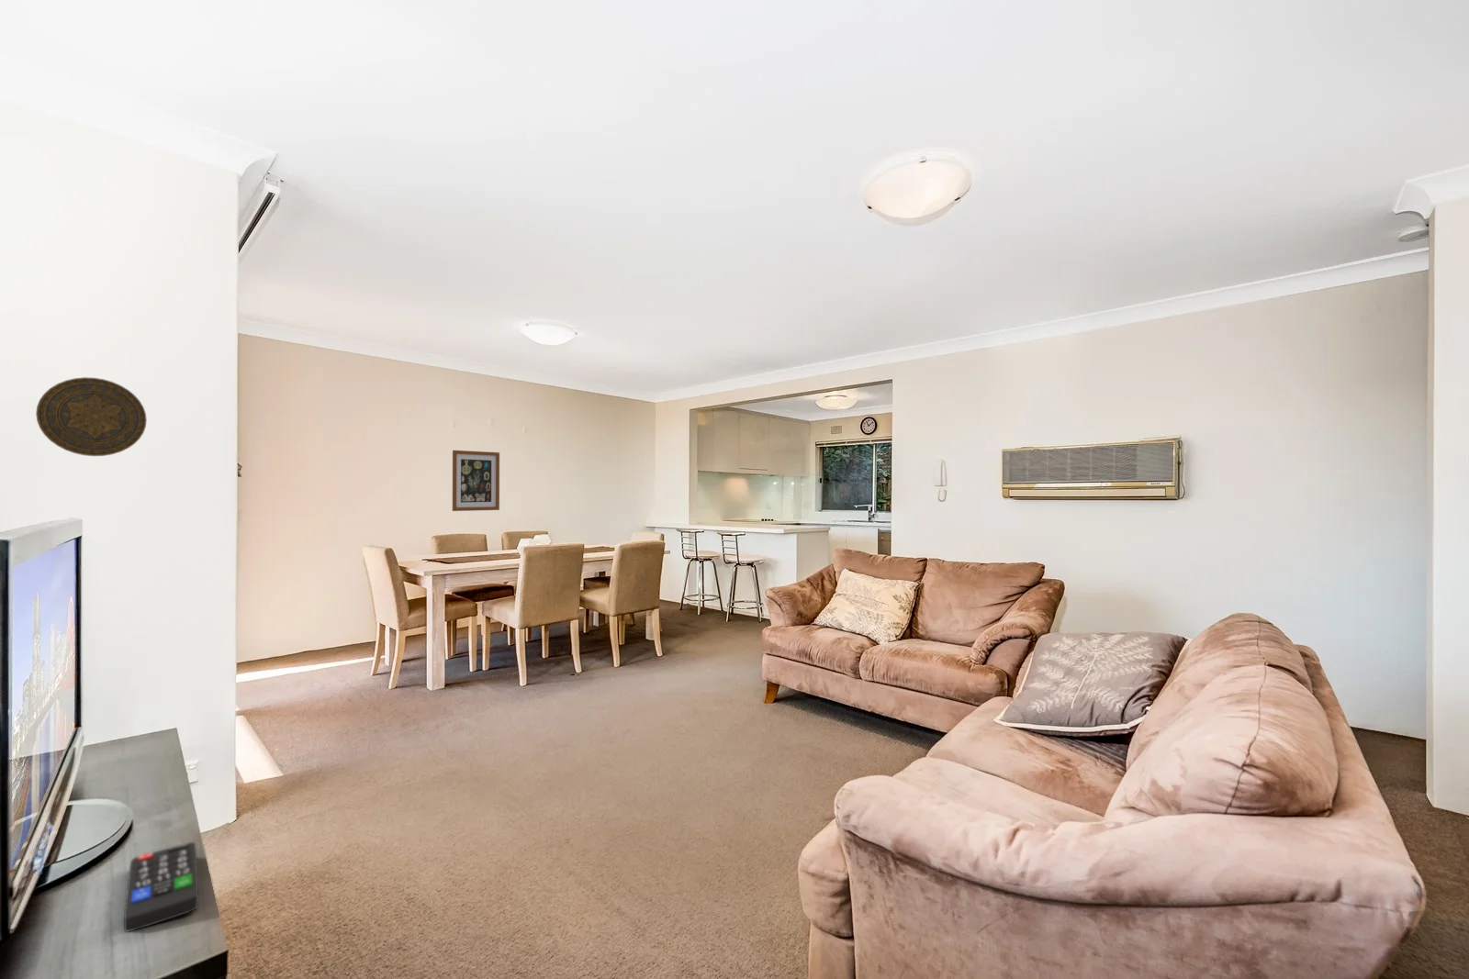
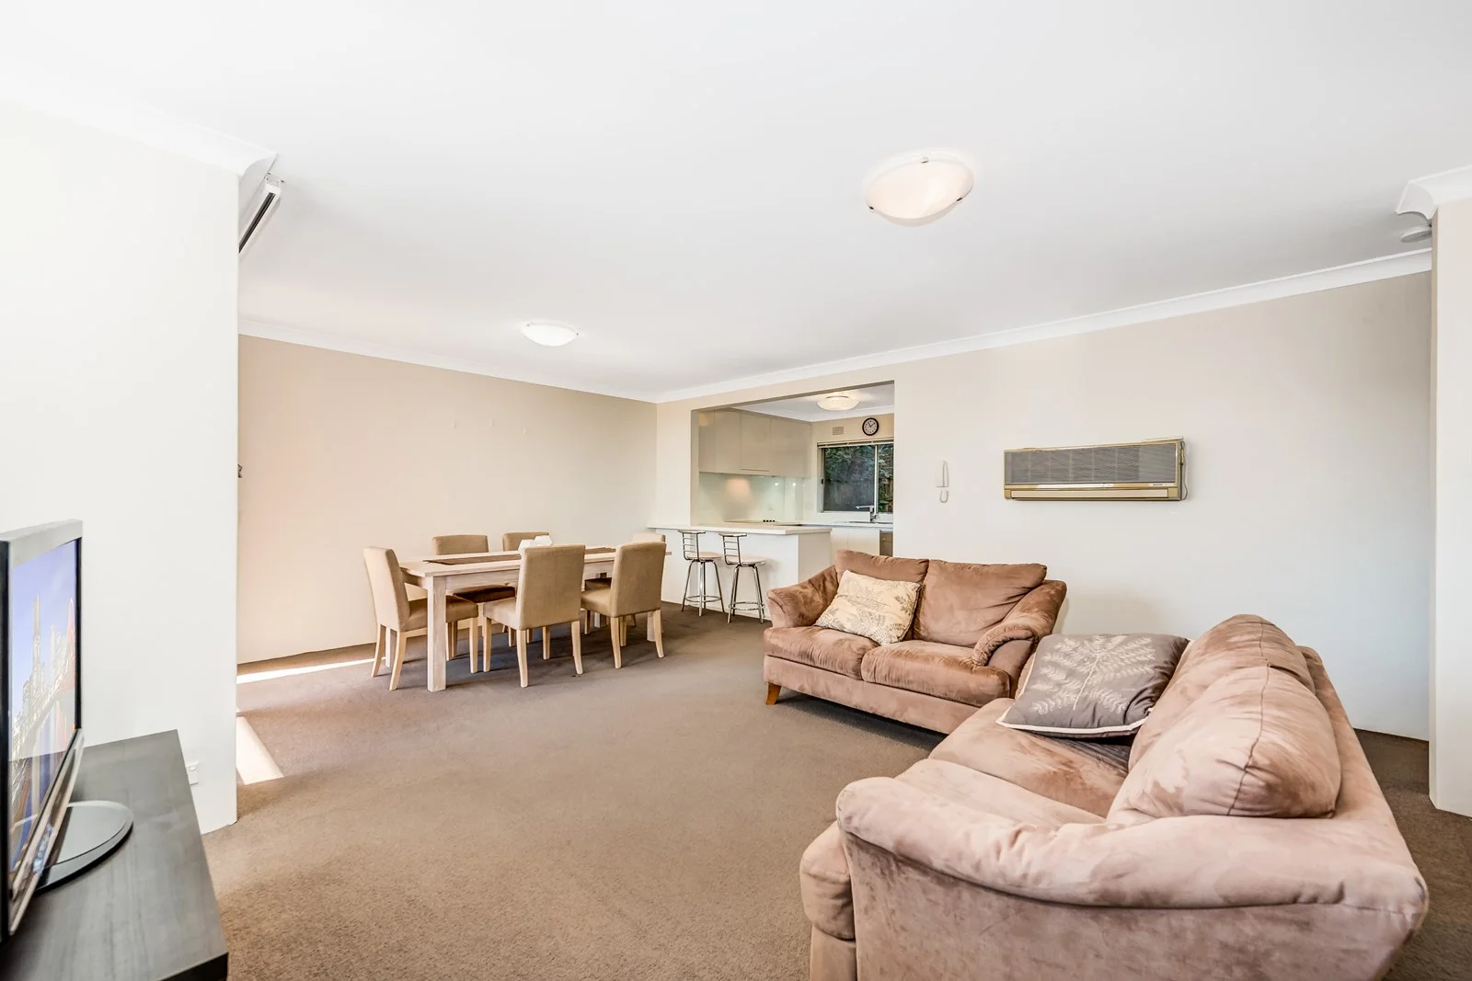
- decorative plate [35,376,148,457]
- wall art [451,449,501,512]
- remote control [124,841,199,933]
